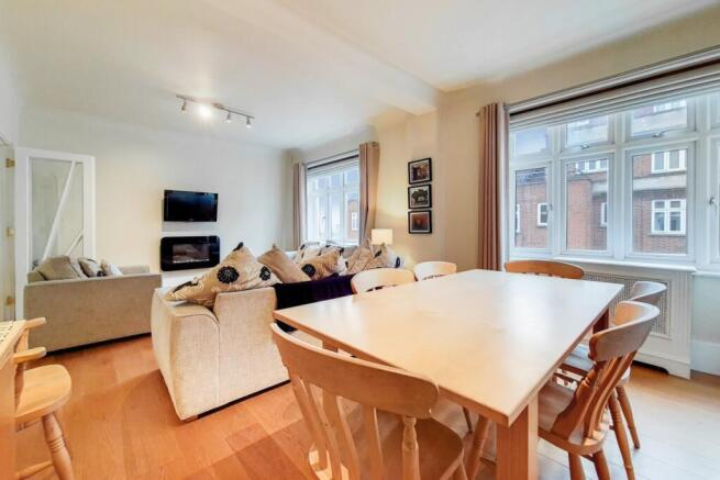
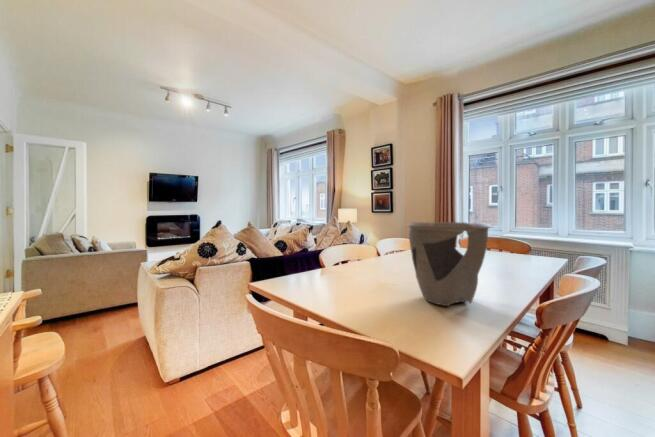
+ decorative bowl [405,221,495,307]
